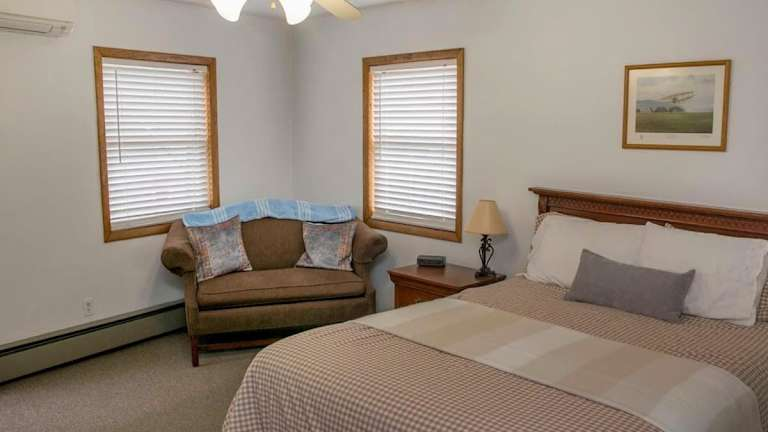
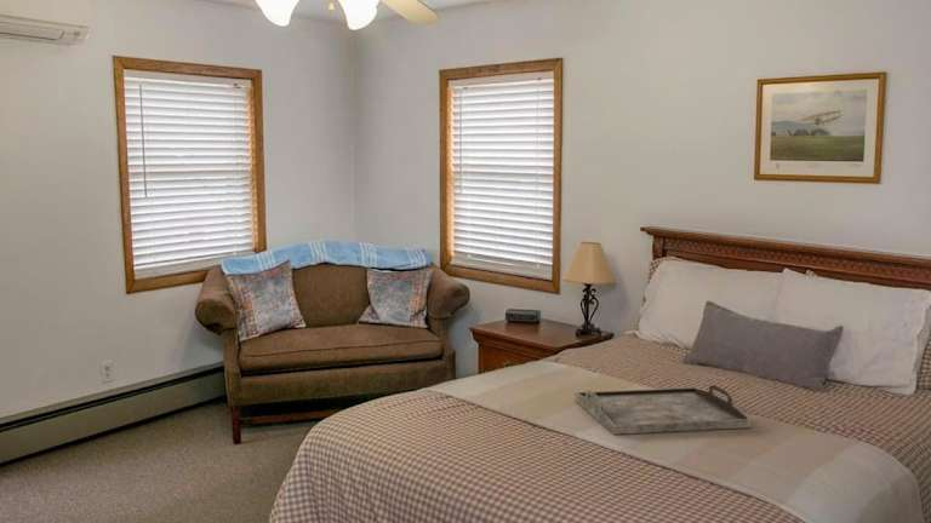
+ serving tray [573,384,752,436]
